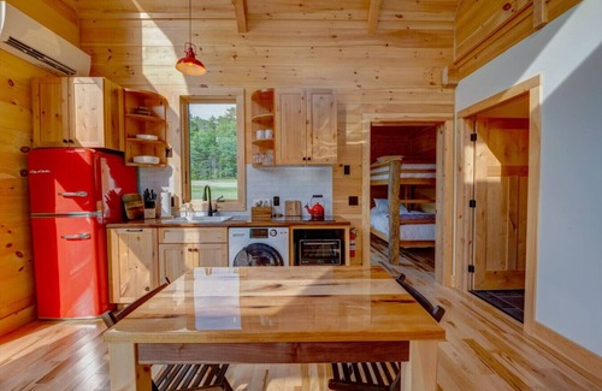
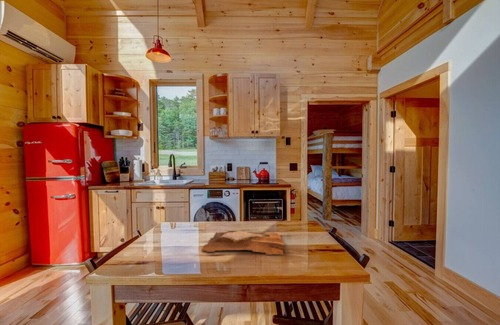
+ cutting board [200,230,286,256]
